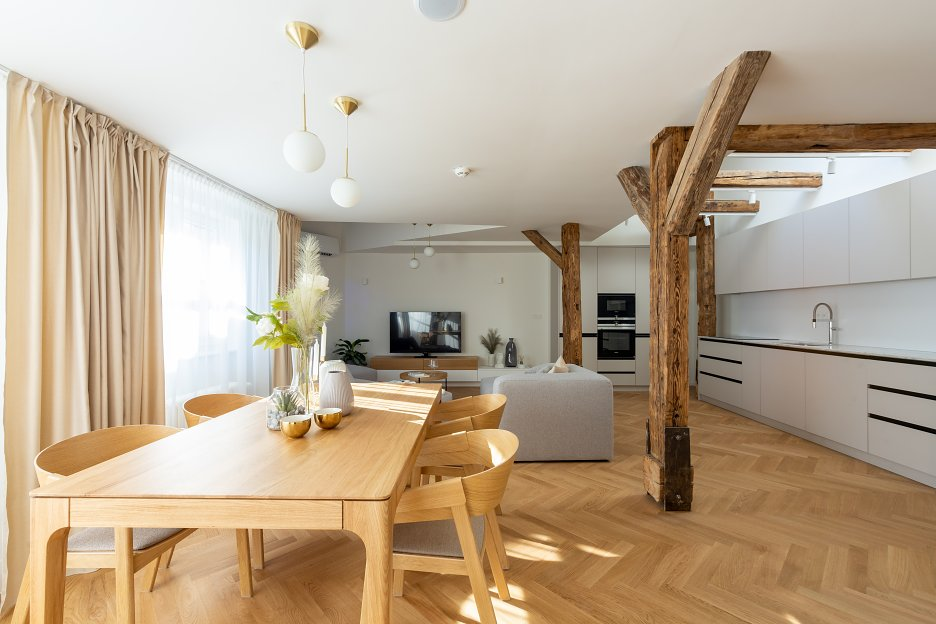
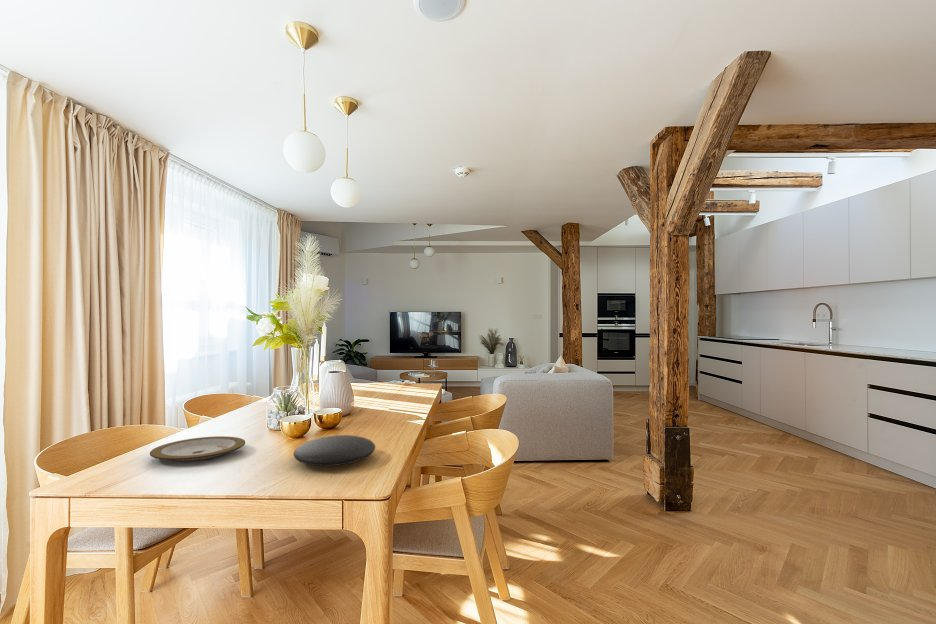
+ plate [293,434,376,467]
+ plate [149,435,246,462]
